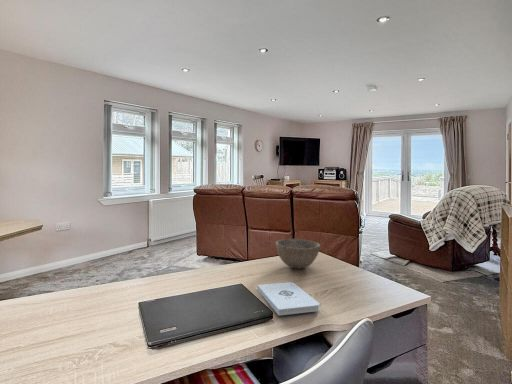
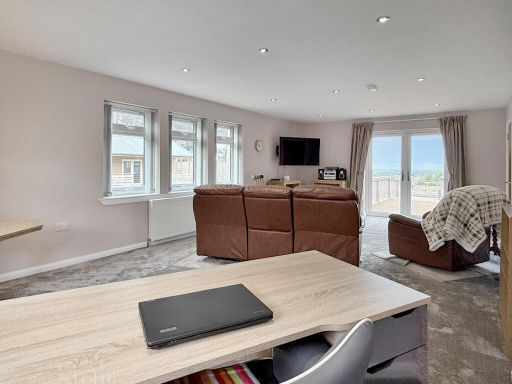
- bowl [275,238,321,270]
- notepad [256,281,321,316]
